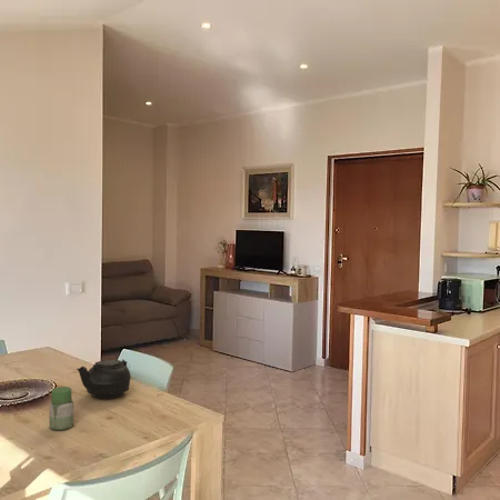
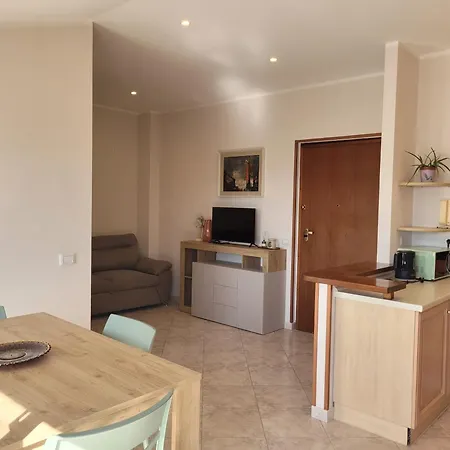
- teapot [77,358,132,400]
- jar [48,386,74,431]
